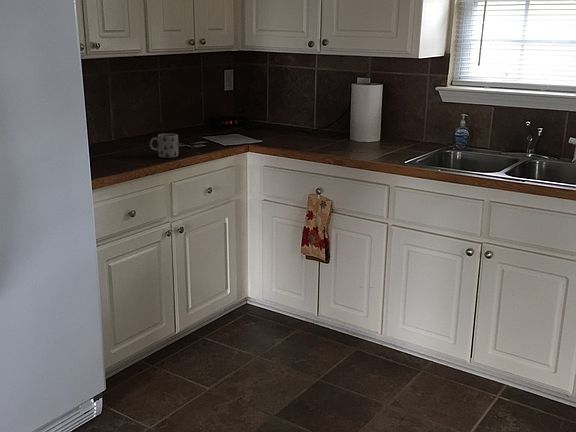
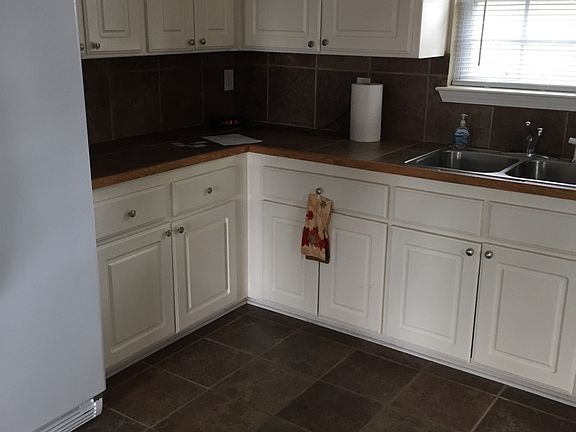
- mug [149,133,179,159]
